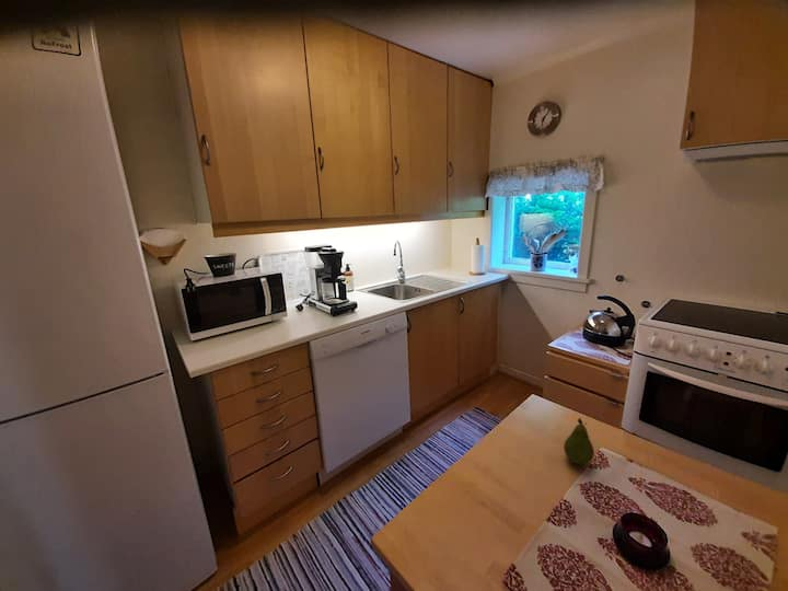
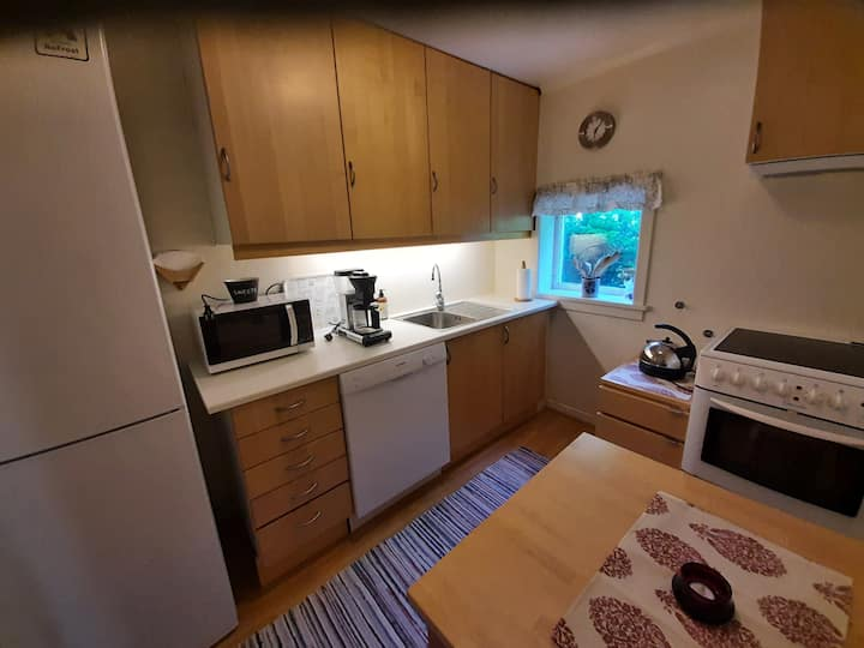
- fruit [563,417,595,465]
